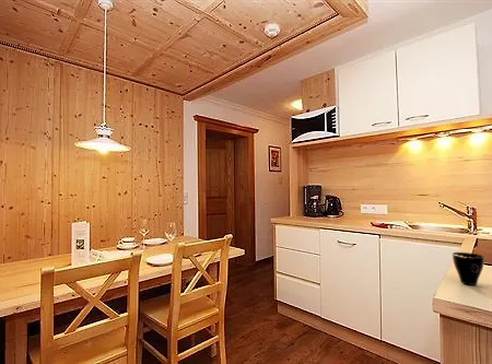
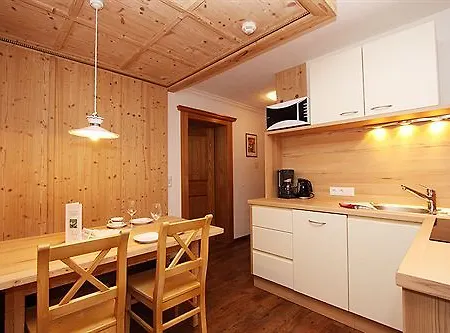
- cup [452,251,485,286]
